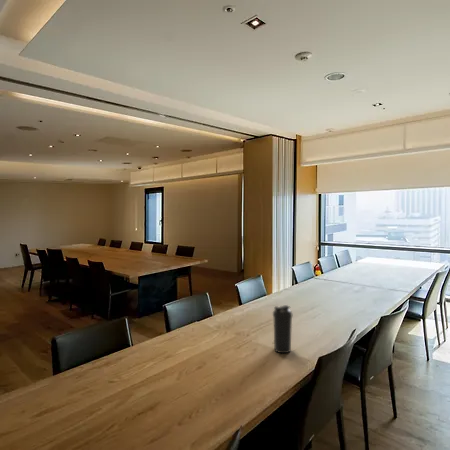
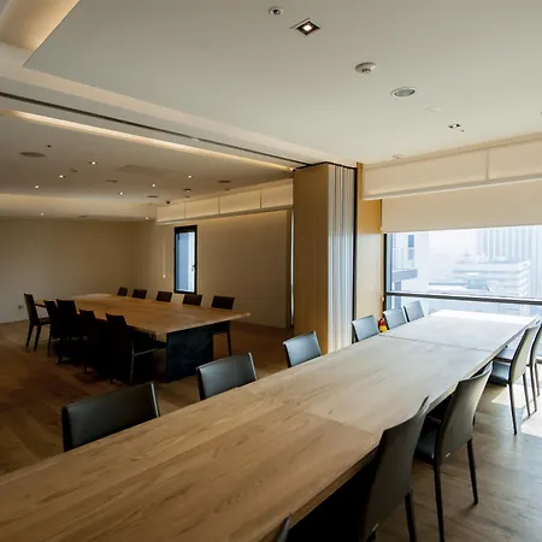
- water bottle [272,304,293,354]
